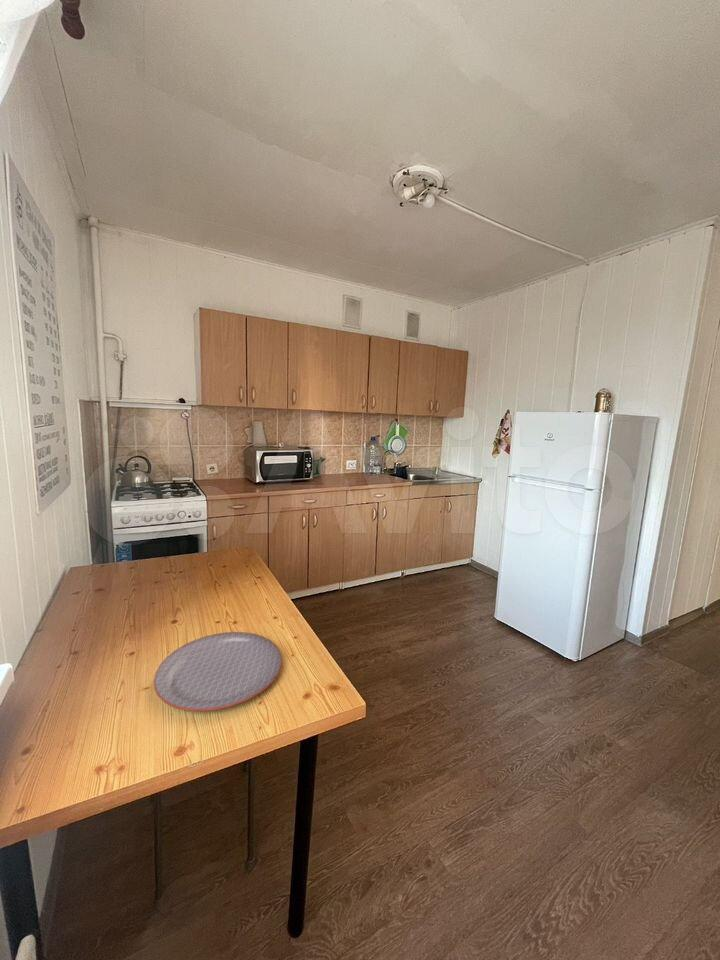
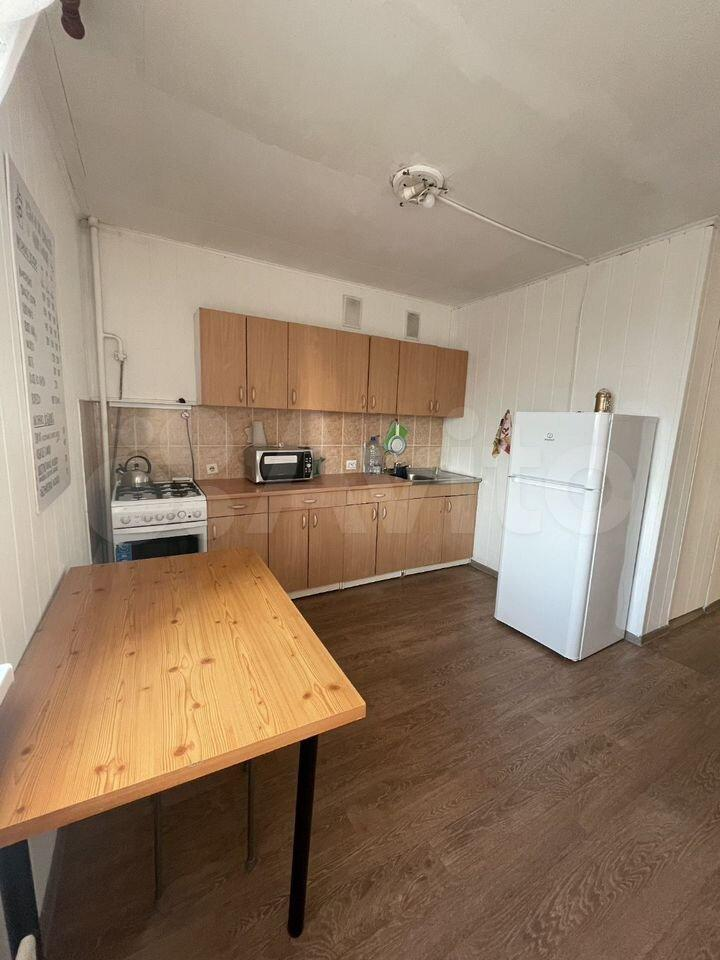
- plate [153,631,283,712]
